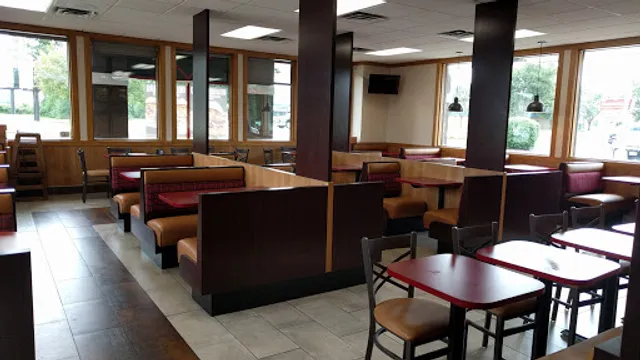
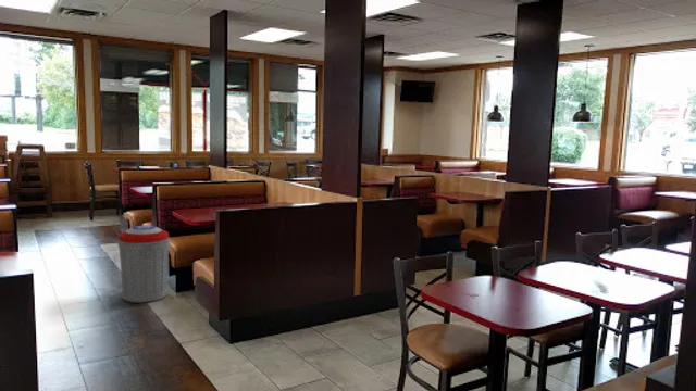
+ trash can [116,224,171,304]
